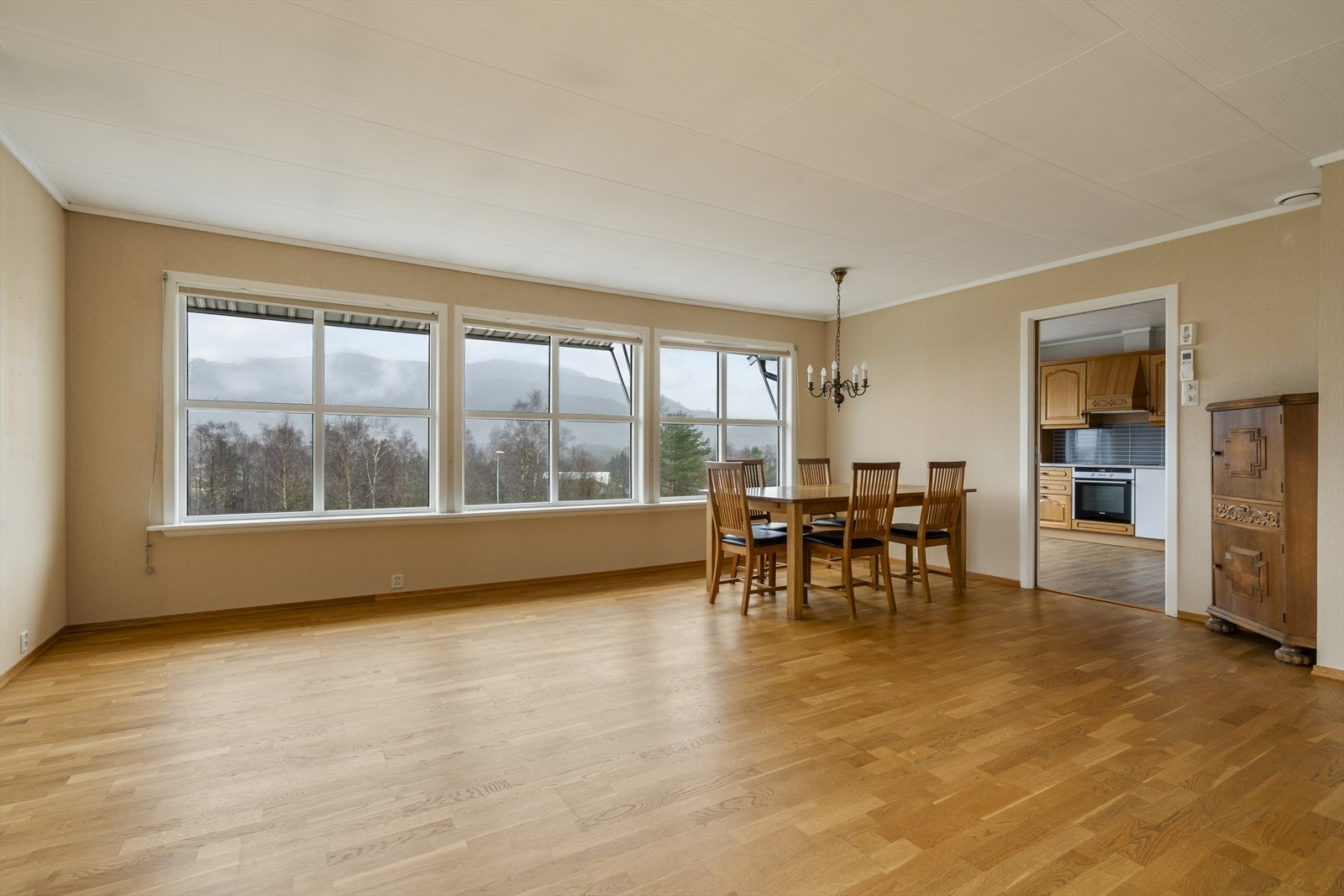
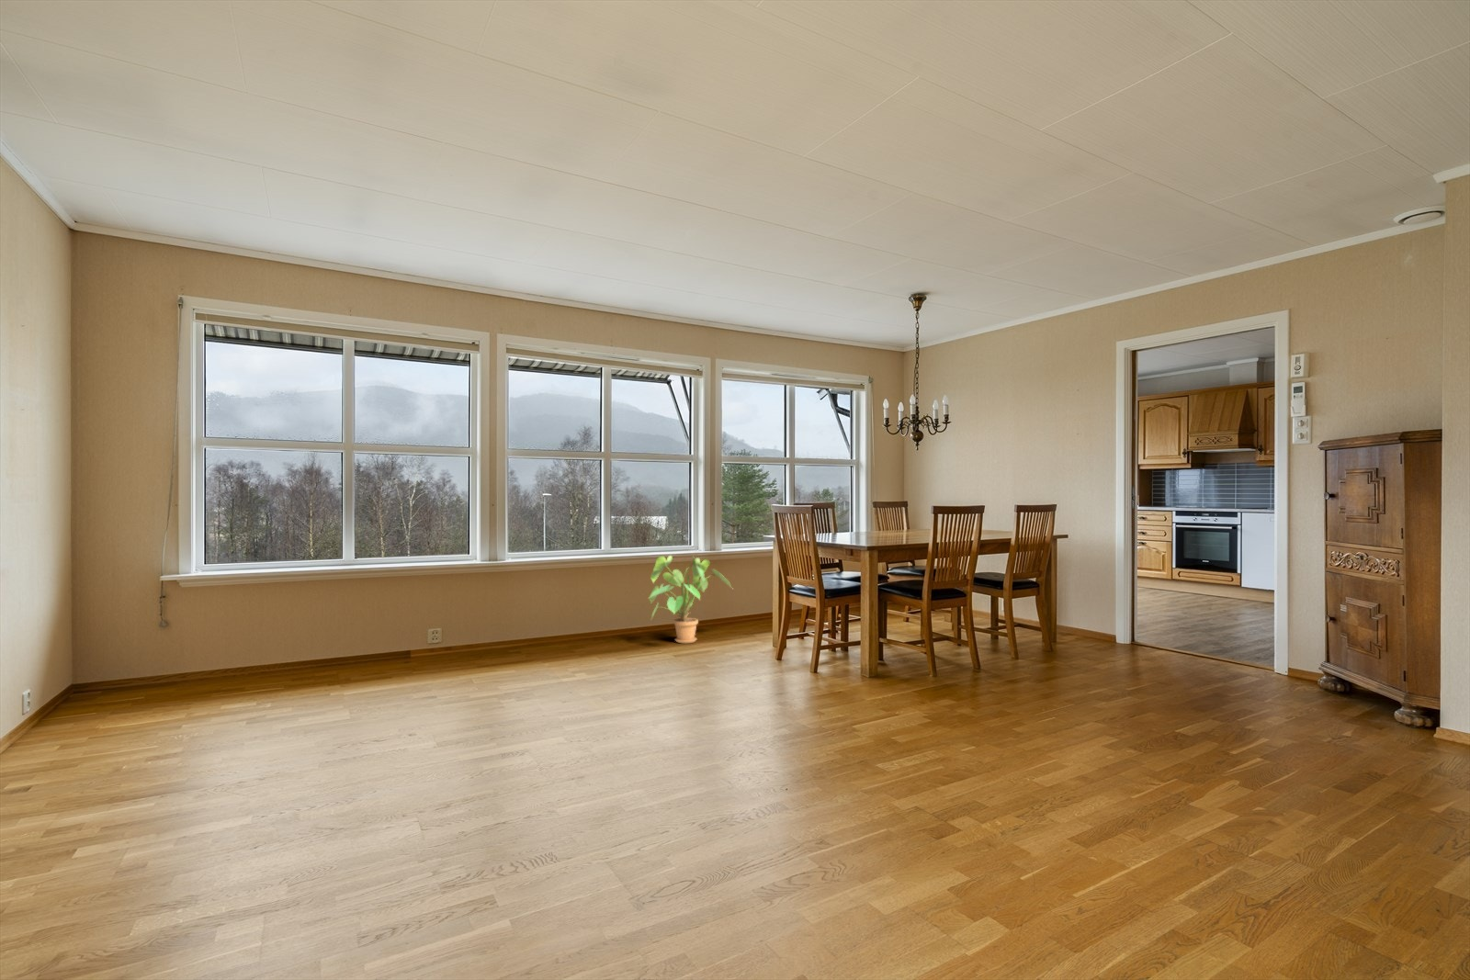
+ house plant [646,555,733,644]
